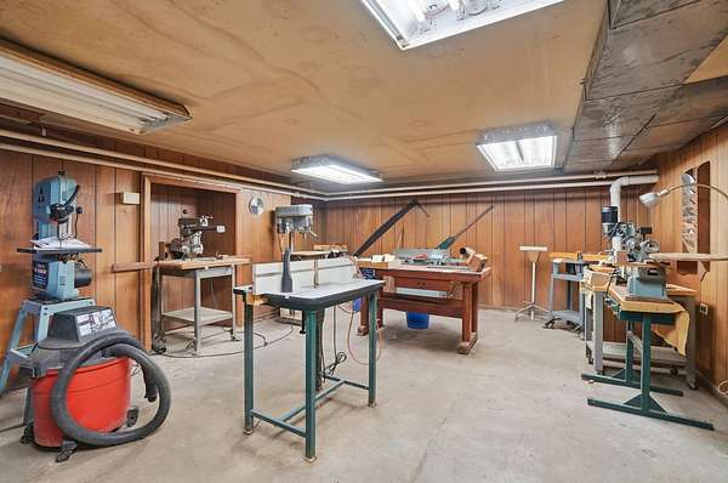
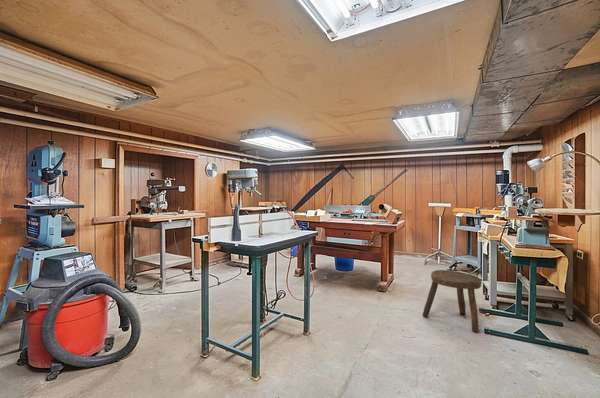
+ stool [422,269,482,333]
